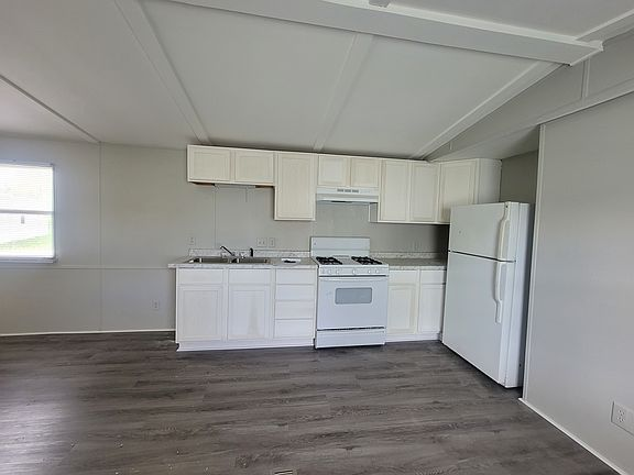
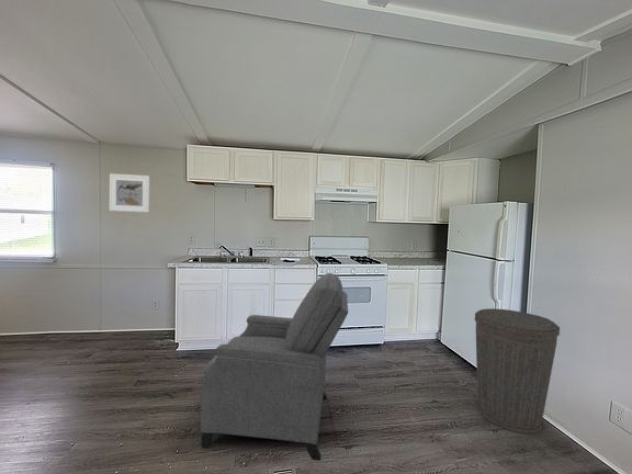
+ chair [200,272,349,462]
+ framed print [109,172,150,213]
+ trash can [474,307,561,435]
